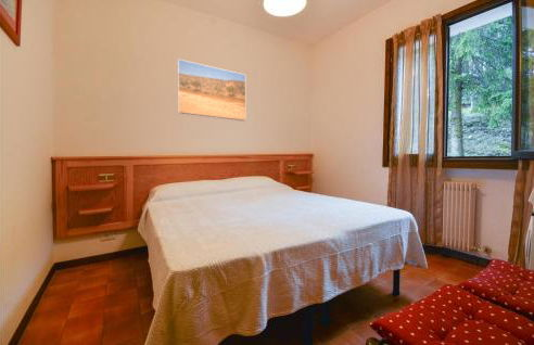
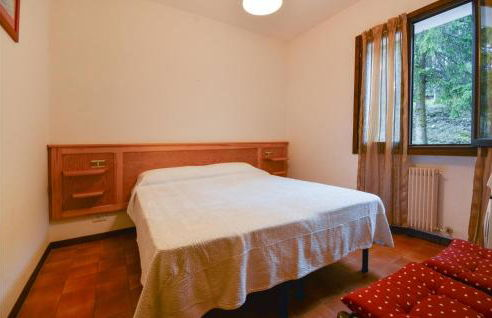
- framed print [176,58,247,123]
